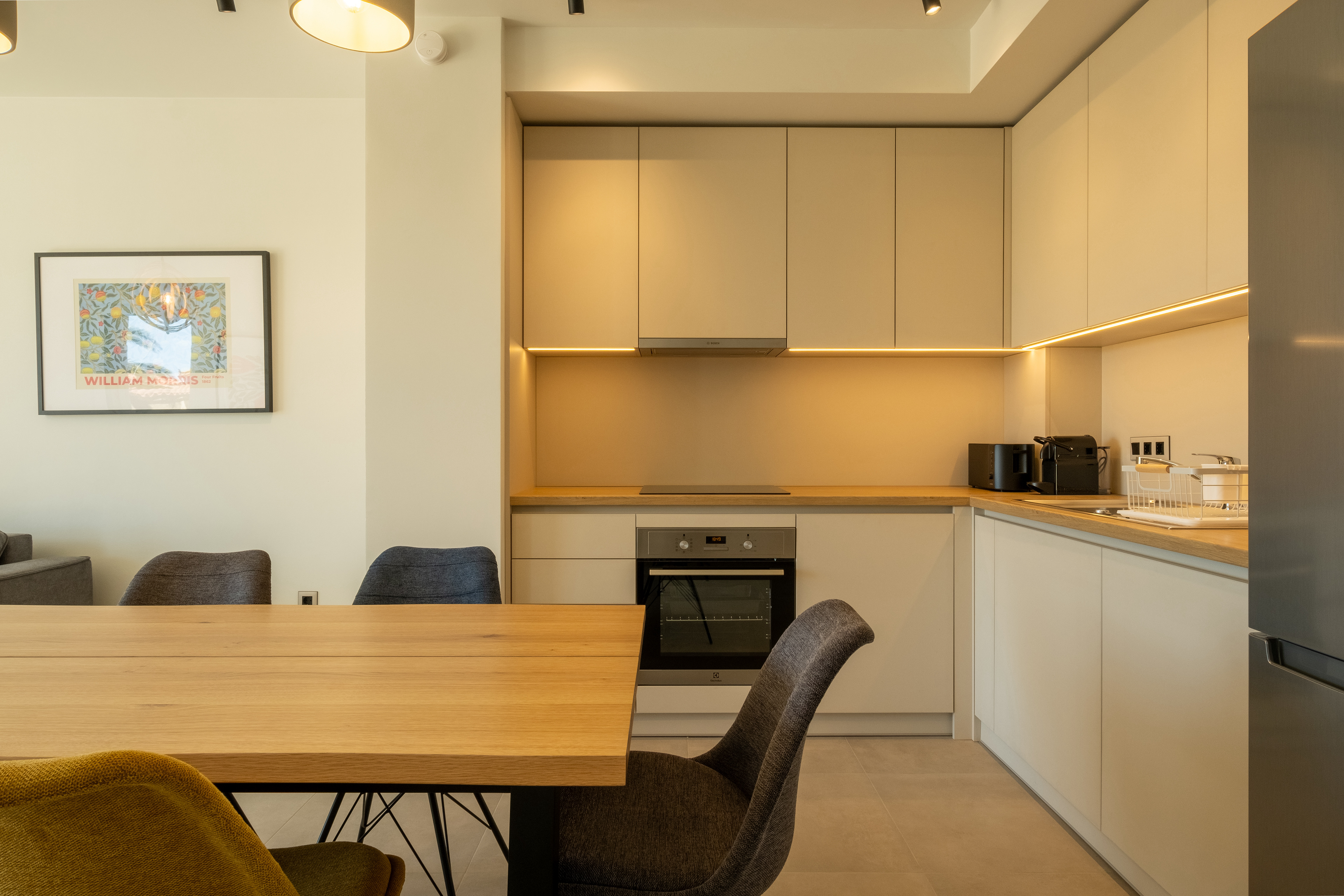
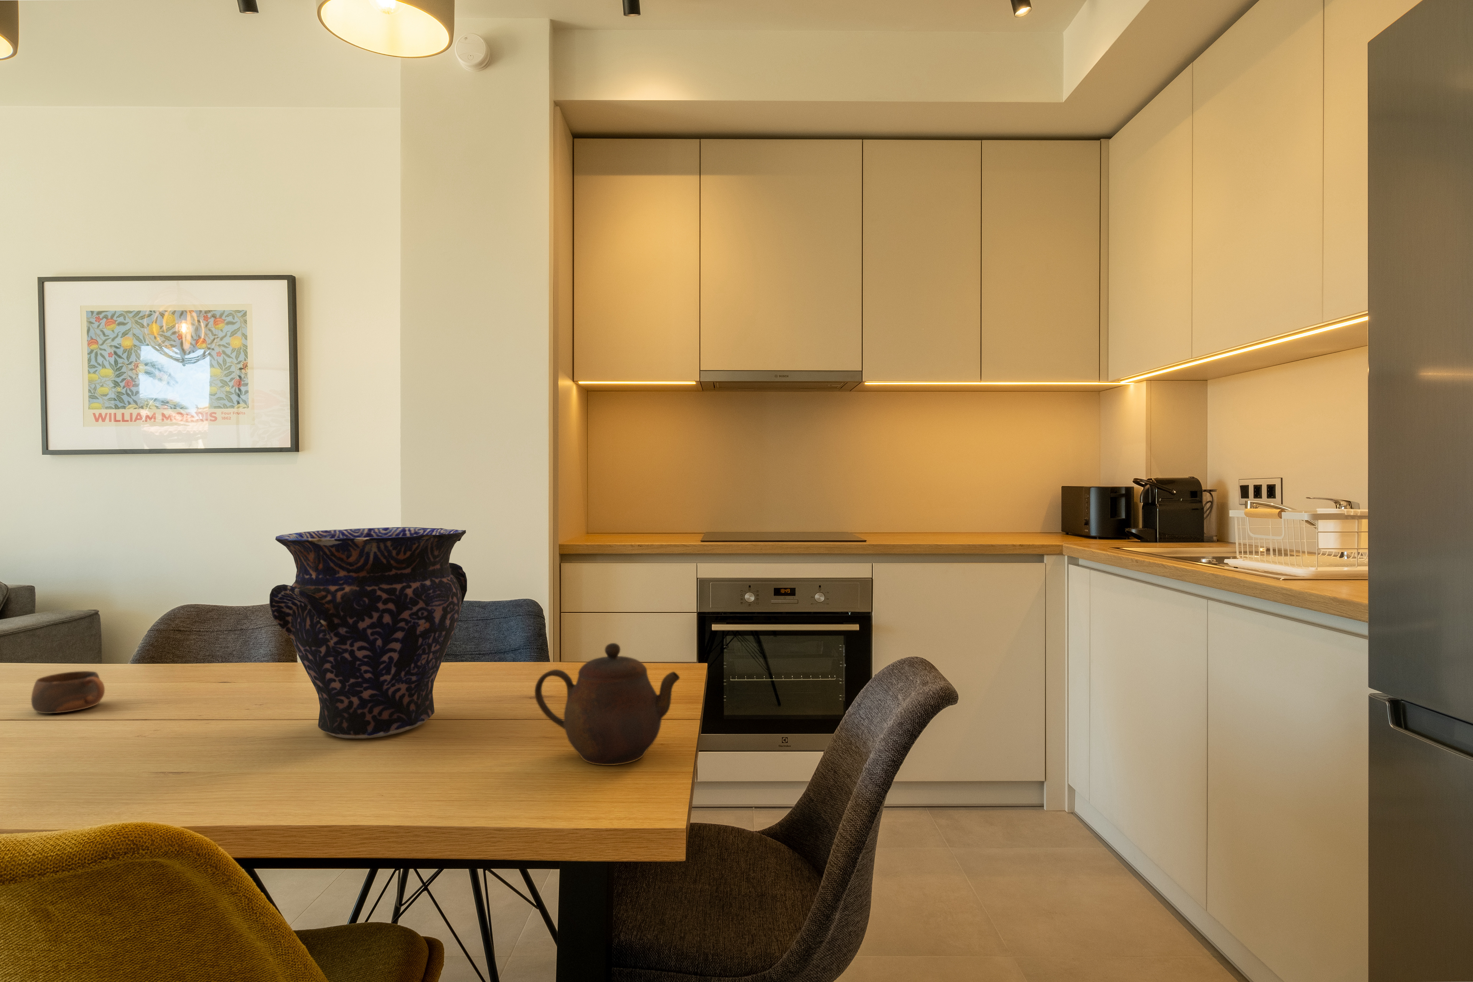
+ vase [270,527,468,739]
+ teapot [535,642,681,766]
+ cup [31,671,105,713]
